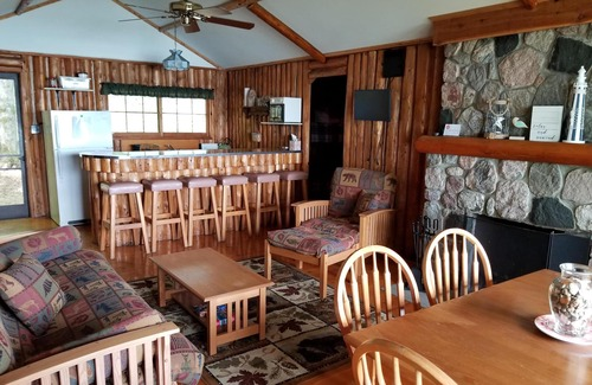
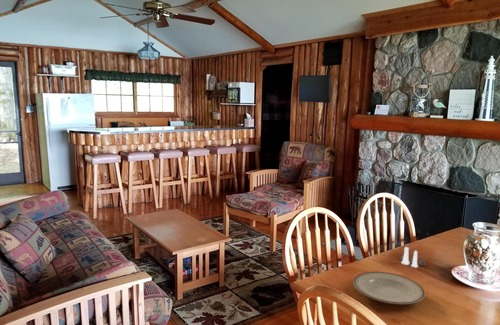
+ plate [352,271,426,305]
+ salt and pepper shaker set [399,246,426,268]
